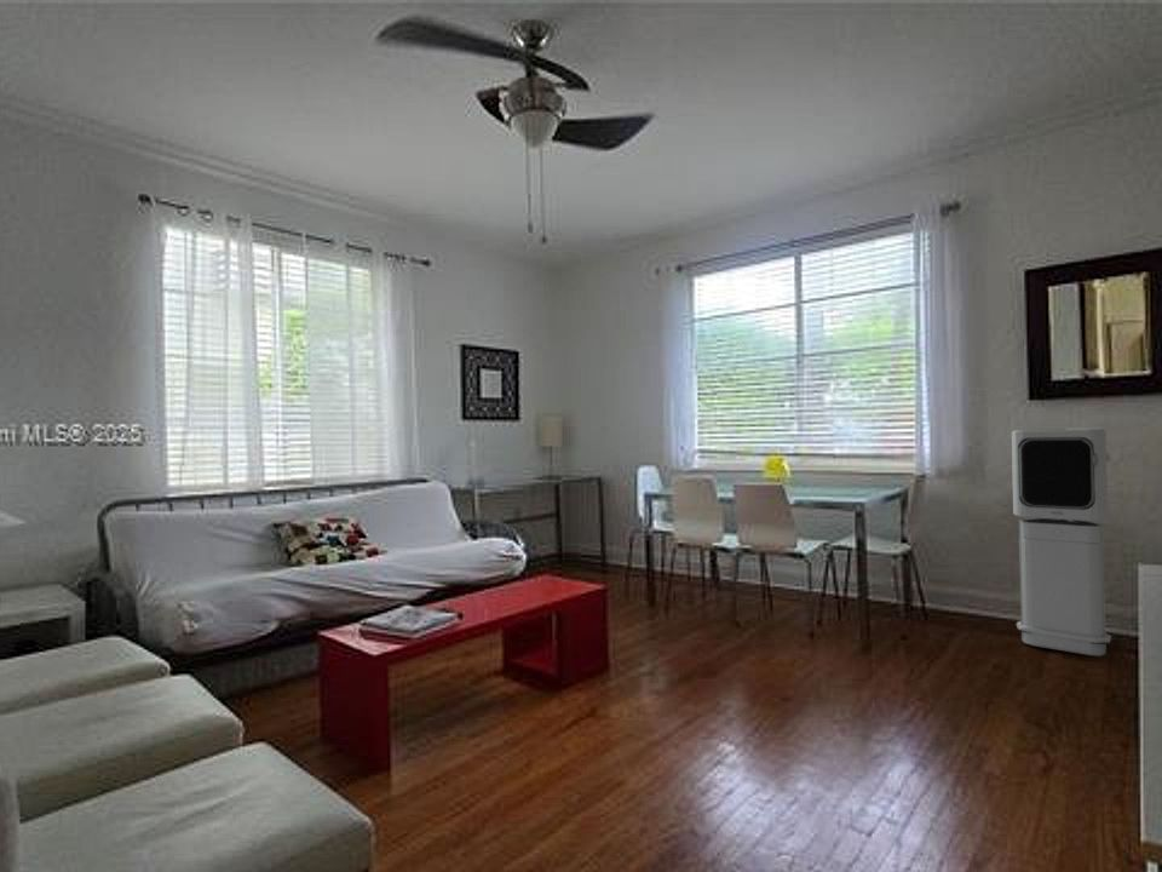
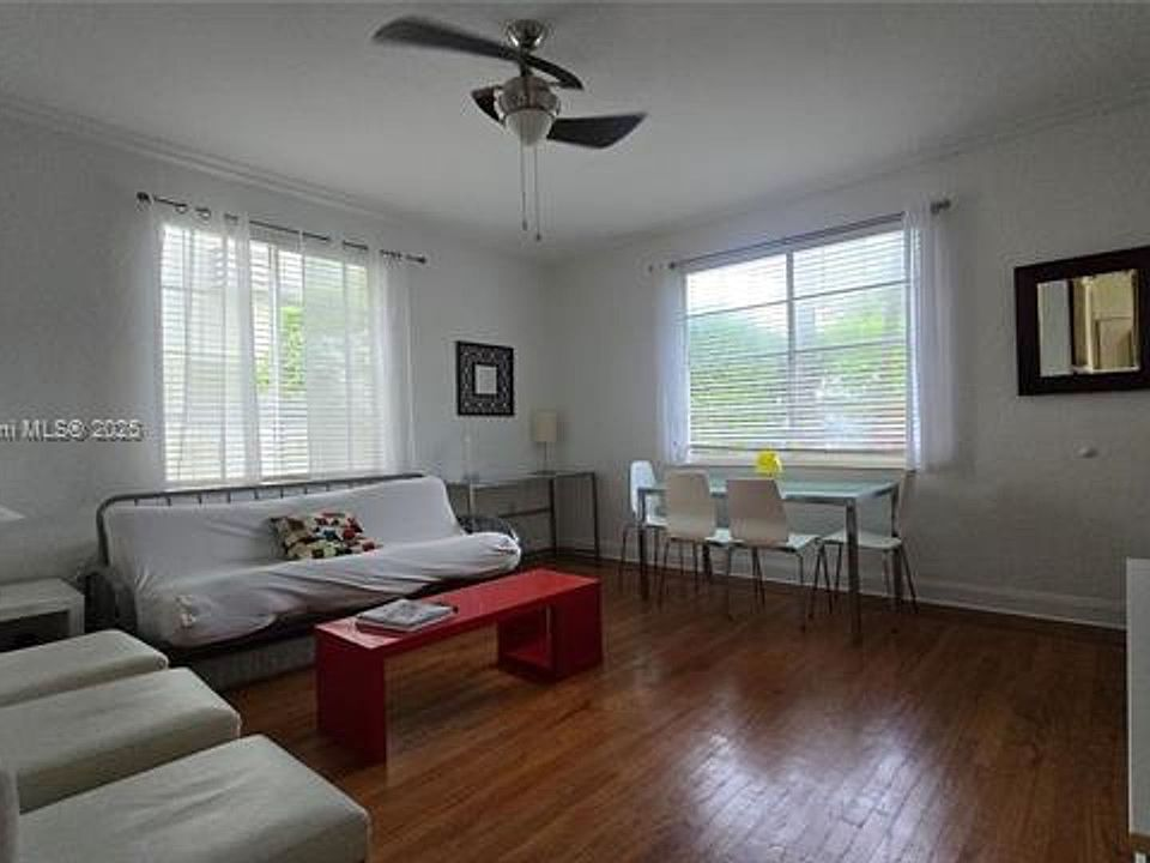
- air purifier [1011,428,1112,658]
